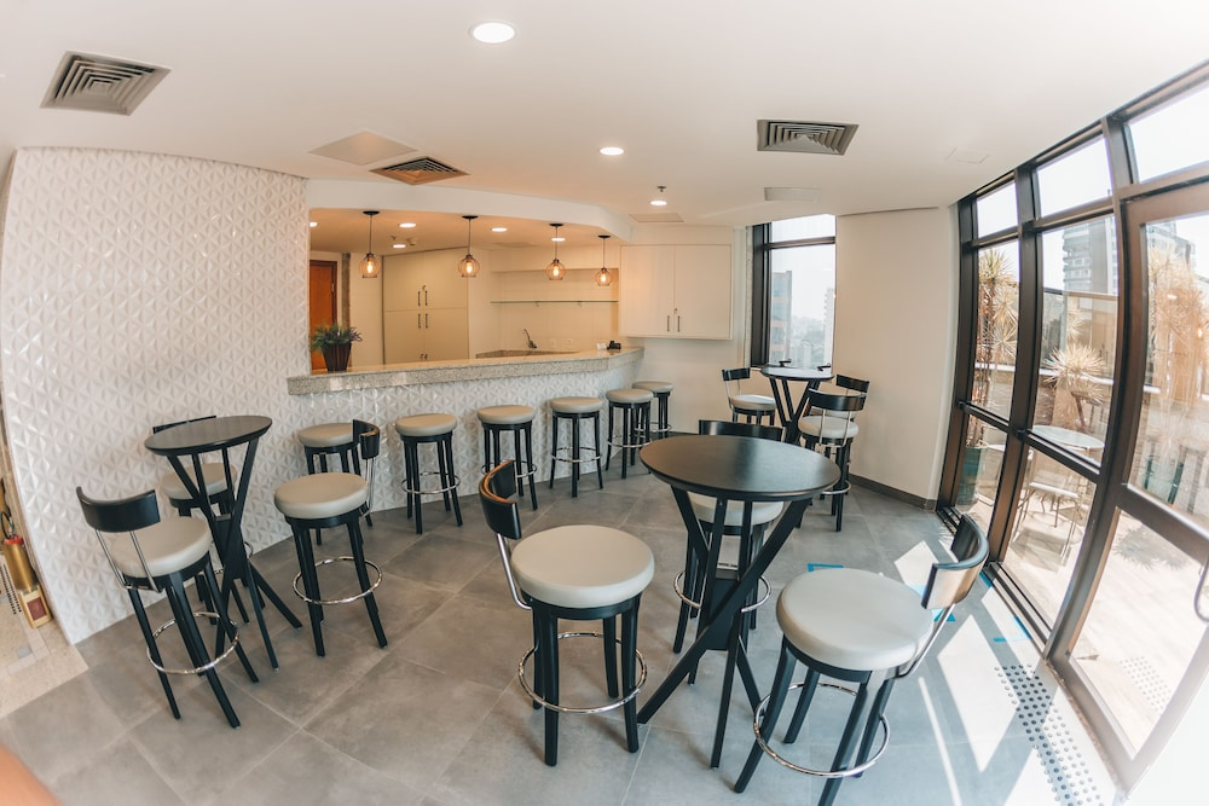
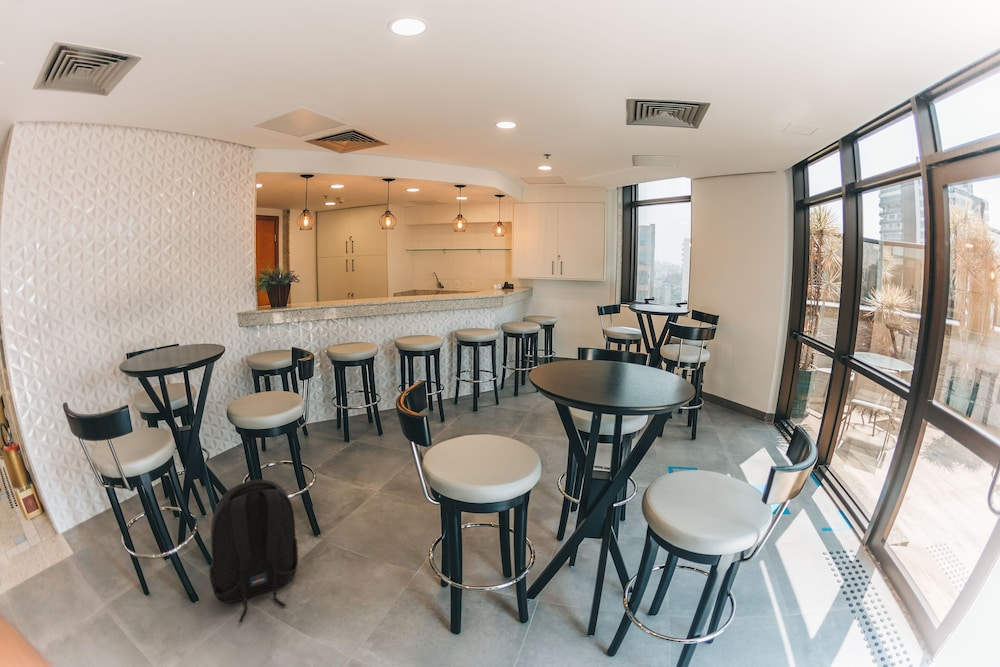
+ backpack [208,479,299,624]
